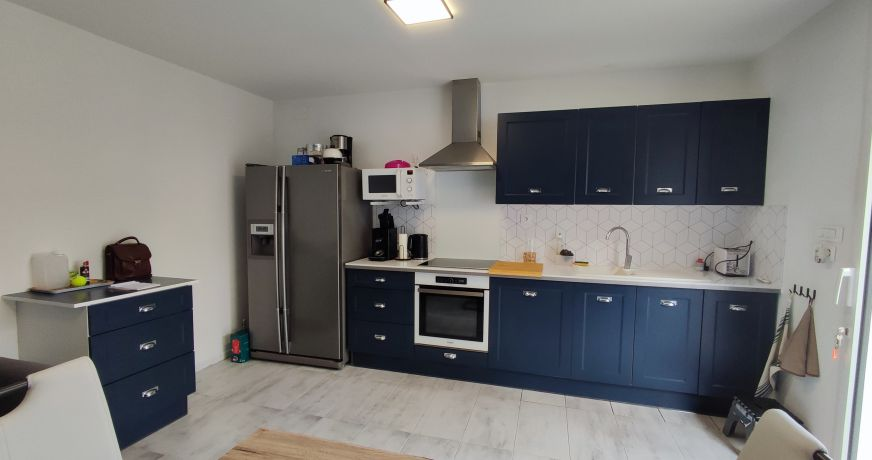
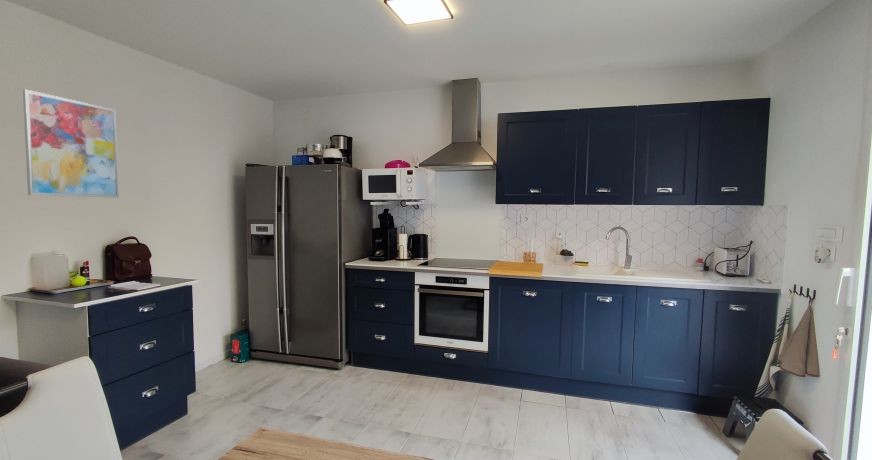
+ wall art [22,89,120,199]
